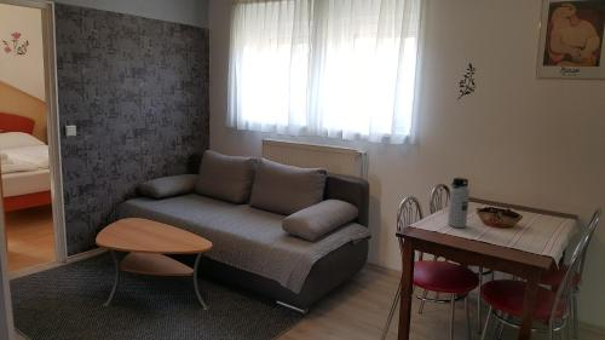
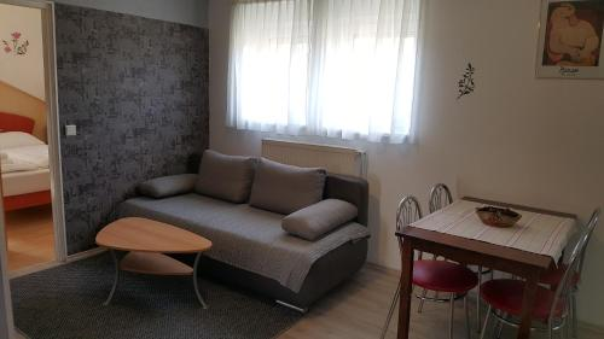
- water bottle [446,177,471,229]
